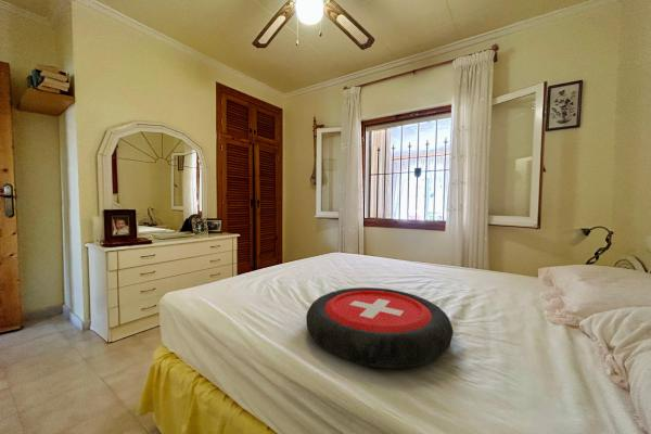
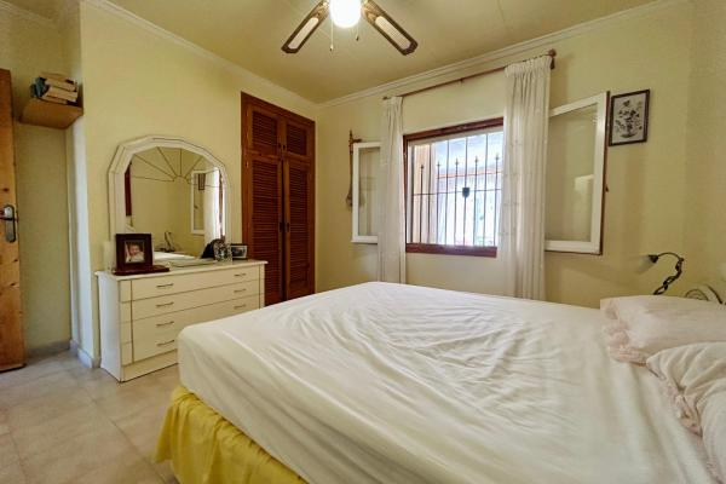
- cushion [305,286,455,369]
